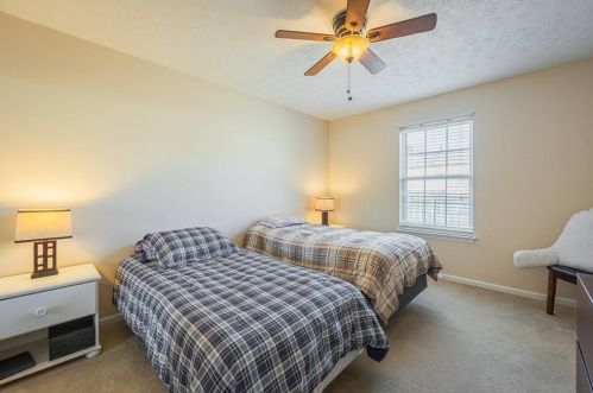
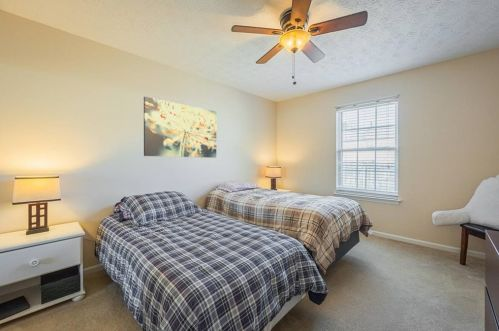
+ wall art [143,96,217,159]
